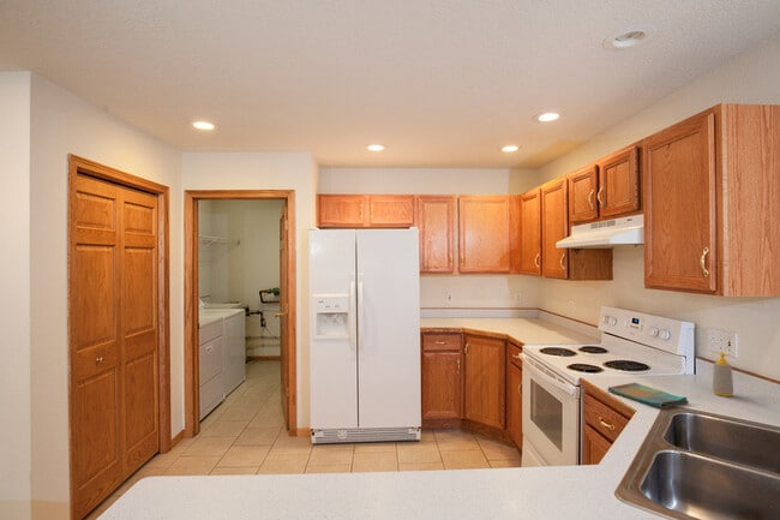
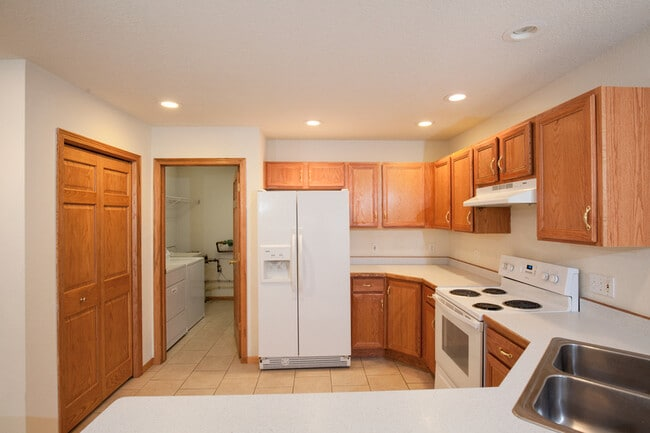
- dish towel [606,382,690,410]
- soap bottle [712,351,734,398]
